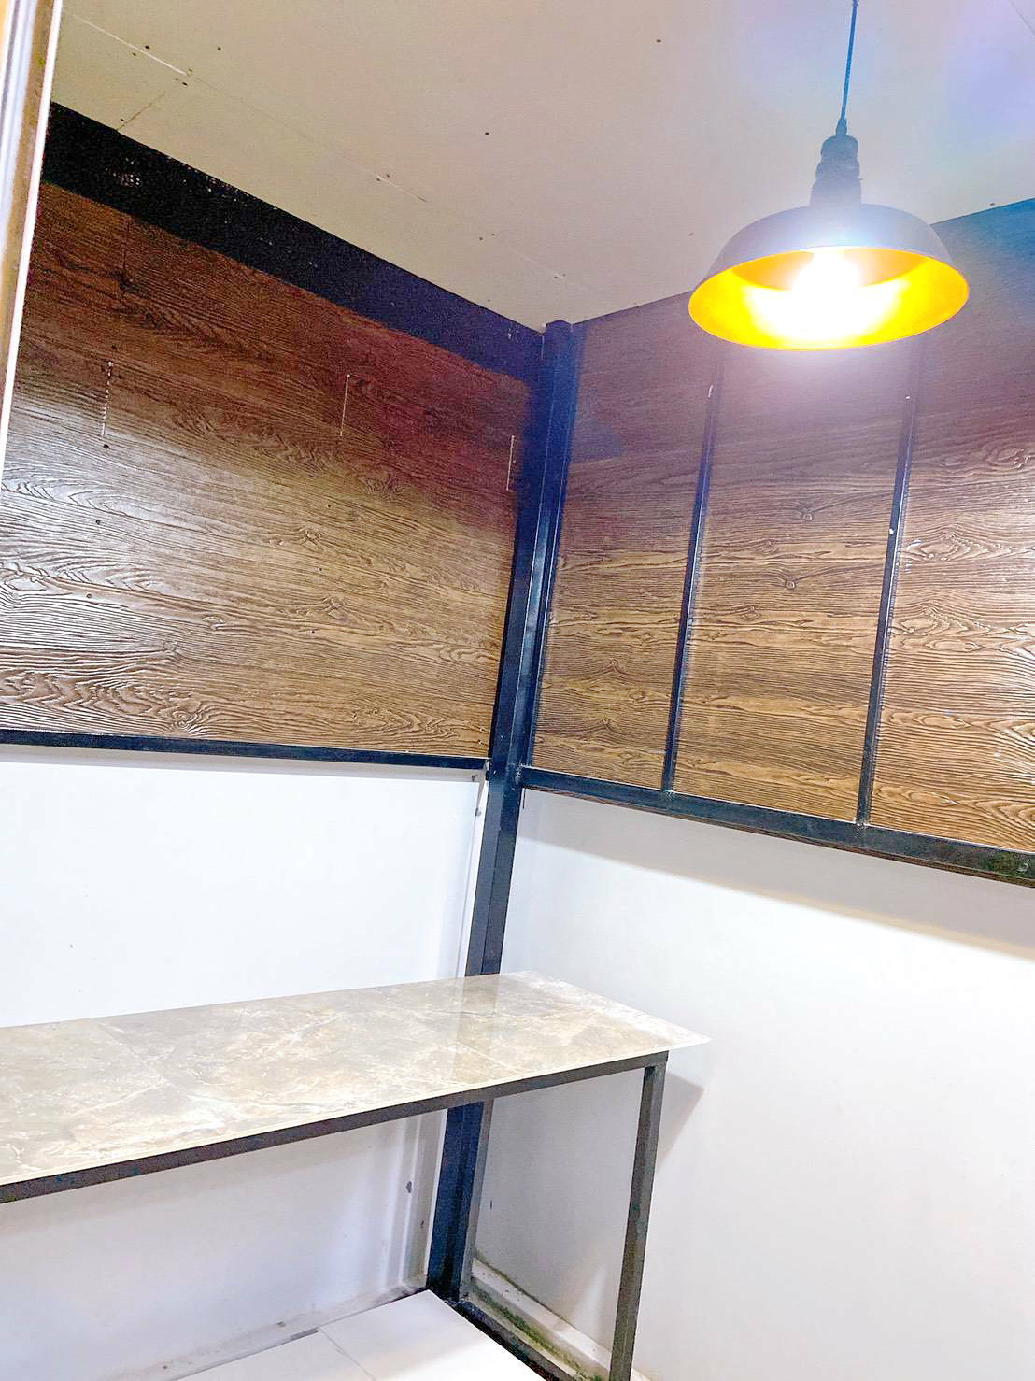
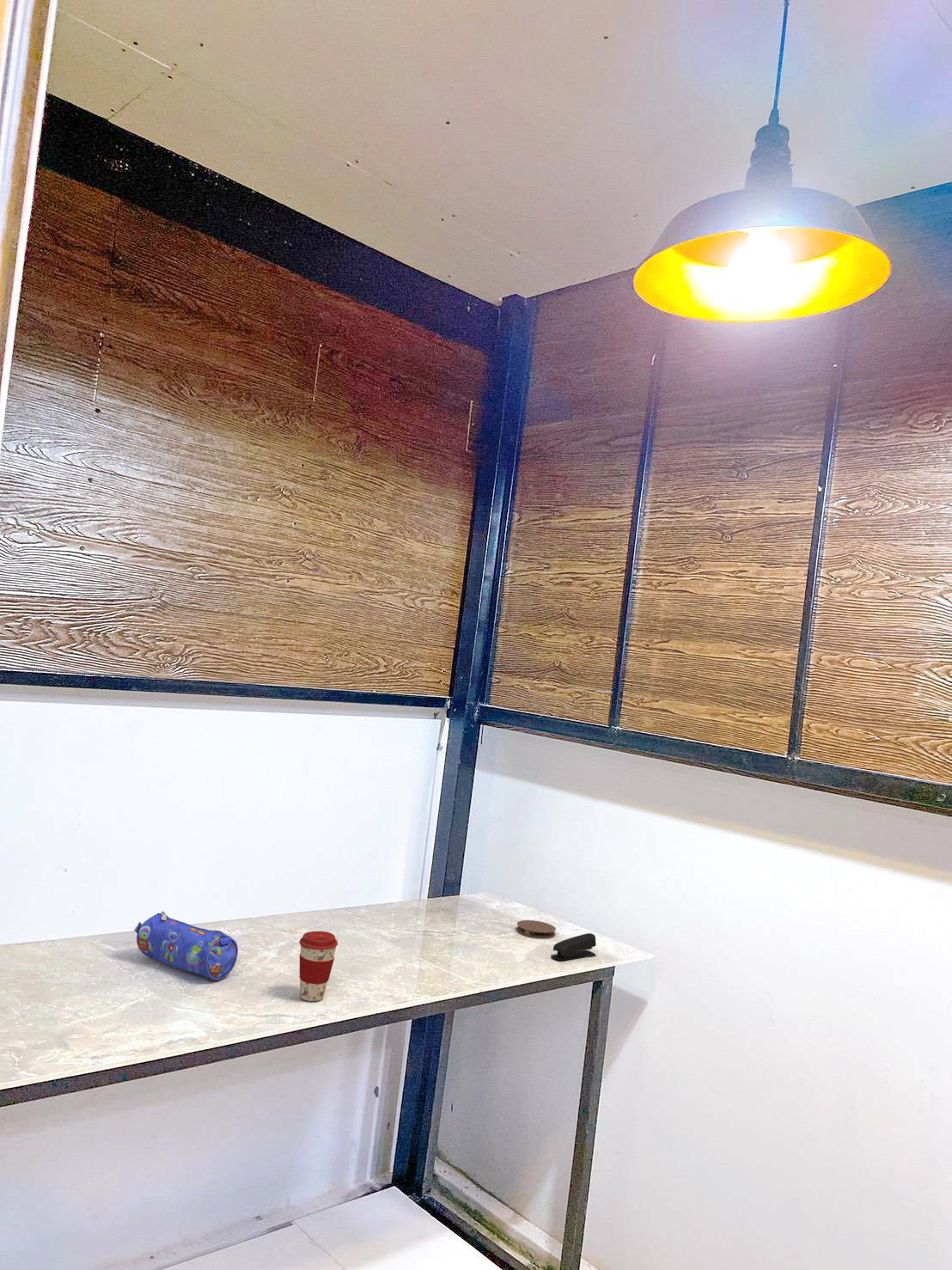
+ coaster [516,919,557,939]
+ pencil case [133,910,239,981]
+ stapler [550,932,597,961]
+ coffee cup [298,931,339,1002]
